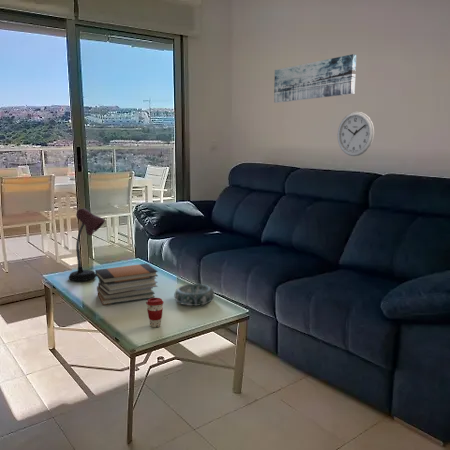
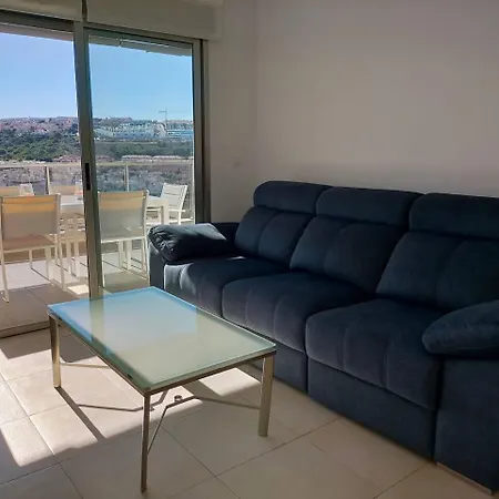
- book stack [94,263,159,306]
- coffee cup [145,297,164,328]
- desk lamp [68,207,106,282]
- wall art [273,53,357,104]
- wall clock [337,111,375,157]
- decorative bowl [174,283,215,307]
